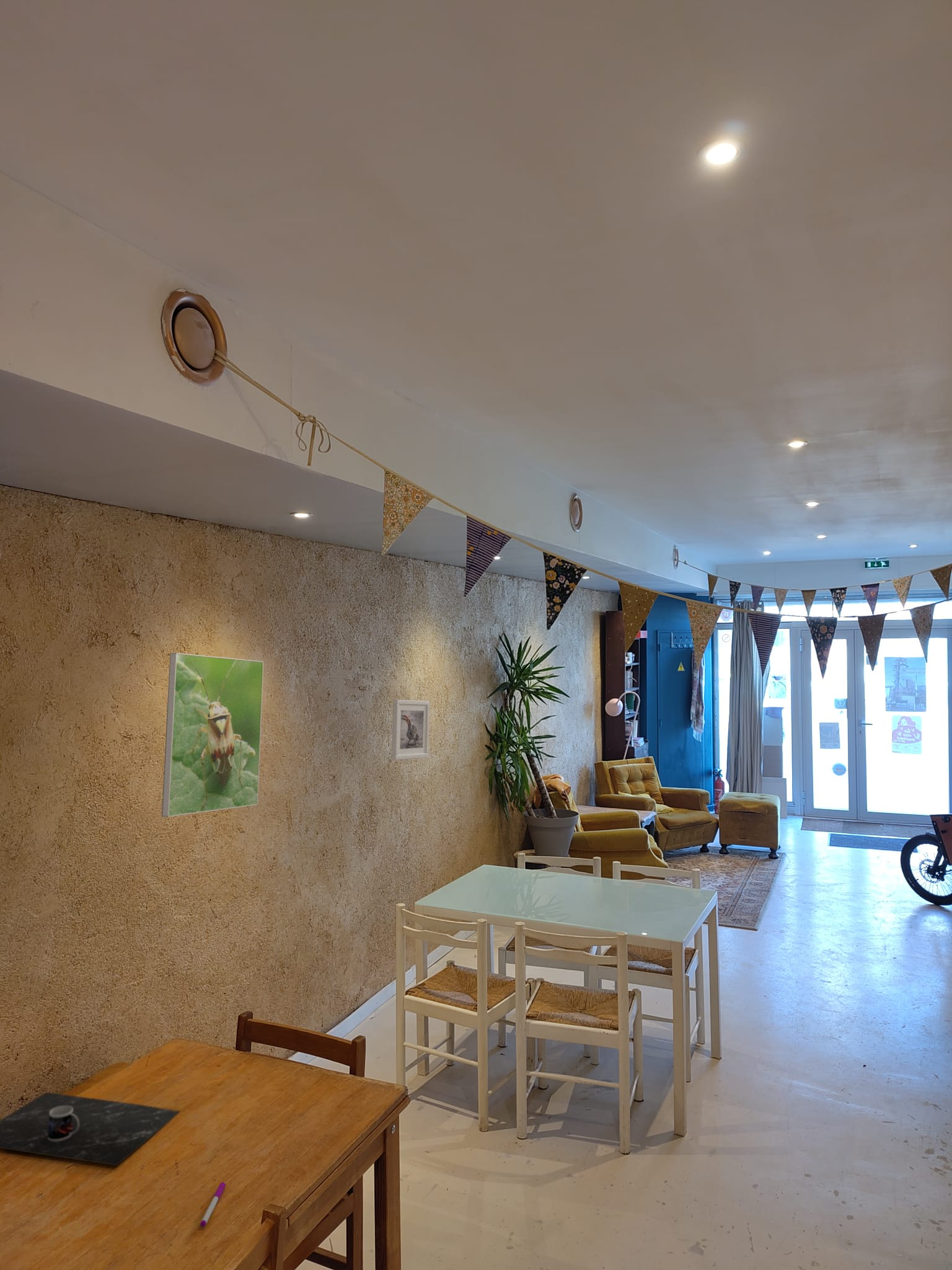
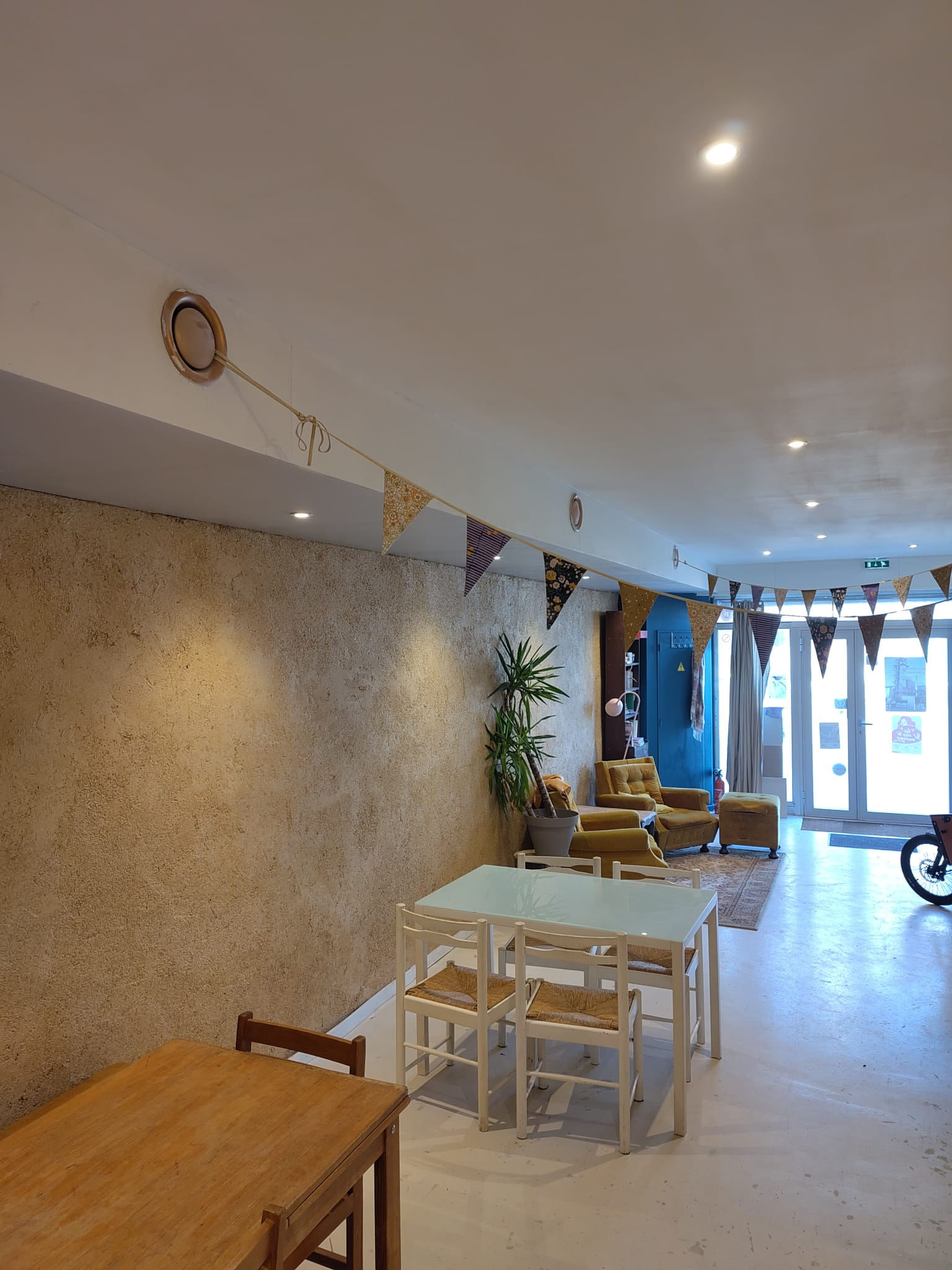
- placemat [0,1092,181,1166]
- pen [200,1182,226,1228]
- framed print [391,699,430,761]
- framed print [161,652,264,818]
